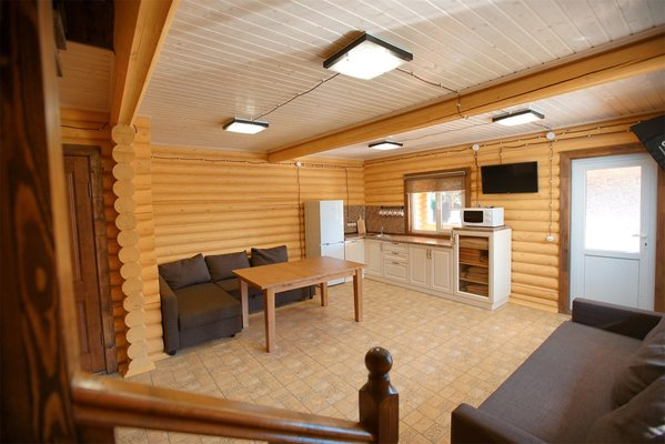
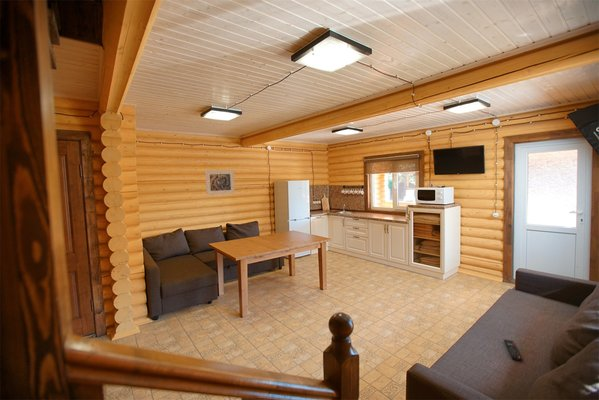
+ remote control [503,339,523,362]
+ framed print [204,169,236,196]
